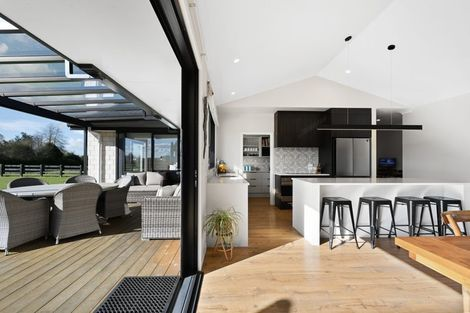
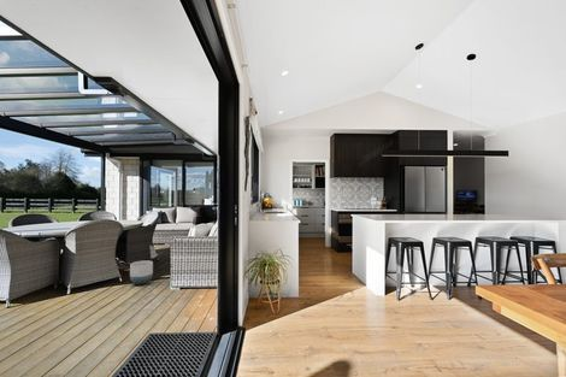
+ planter [129,259,154,285]
